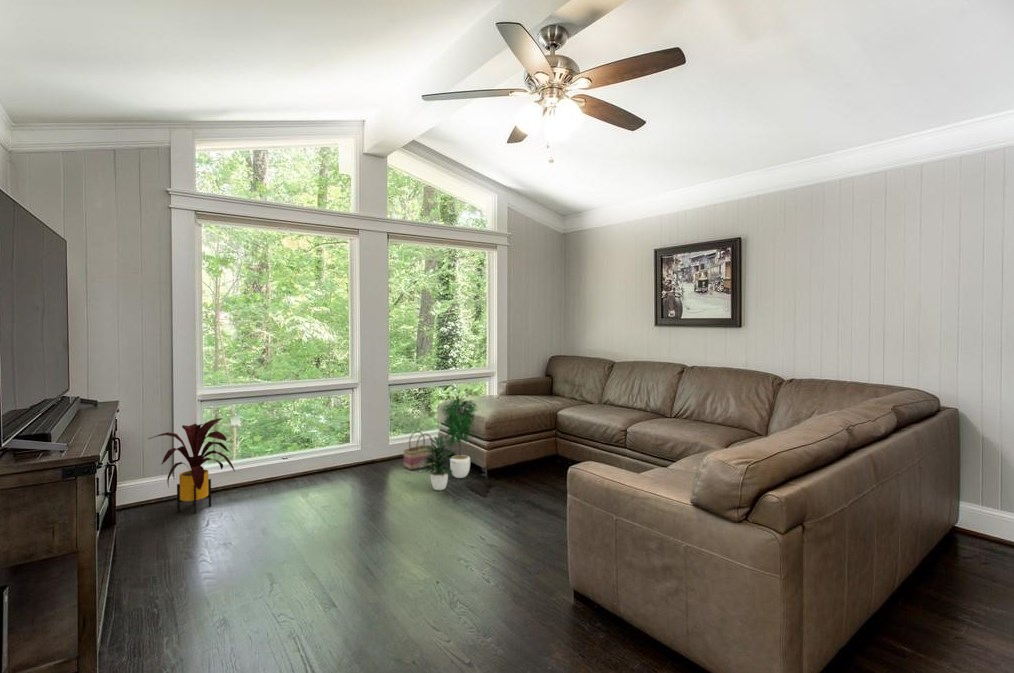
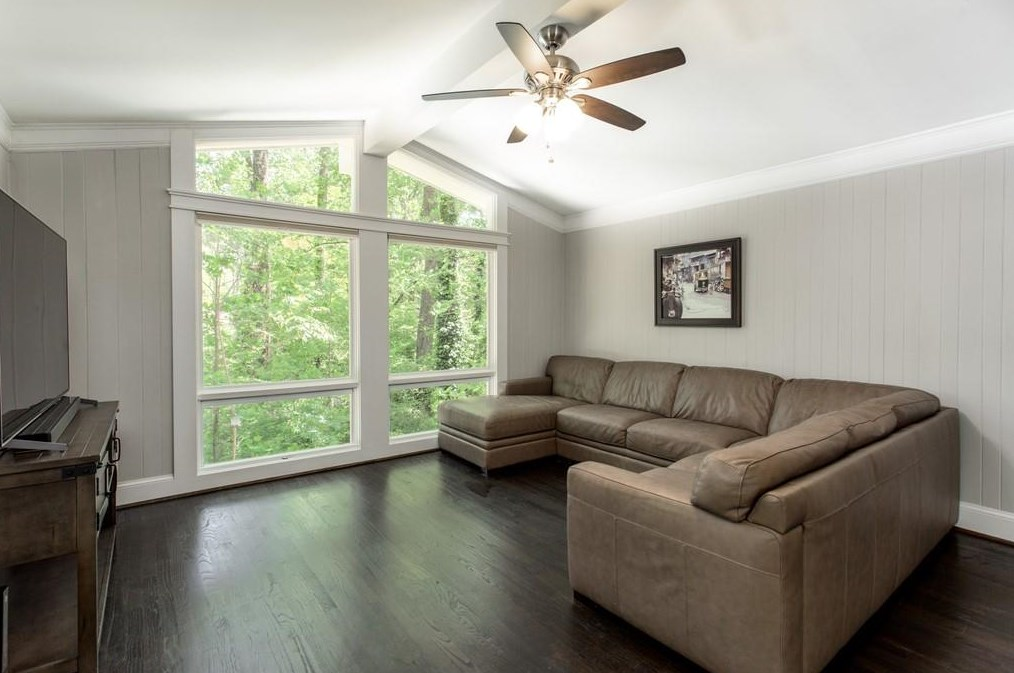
- house plant [148,417,236,515]
- potted plant [418,392,480,491]
- basket [402,430,436,471]
